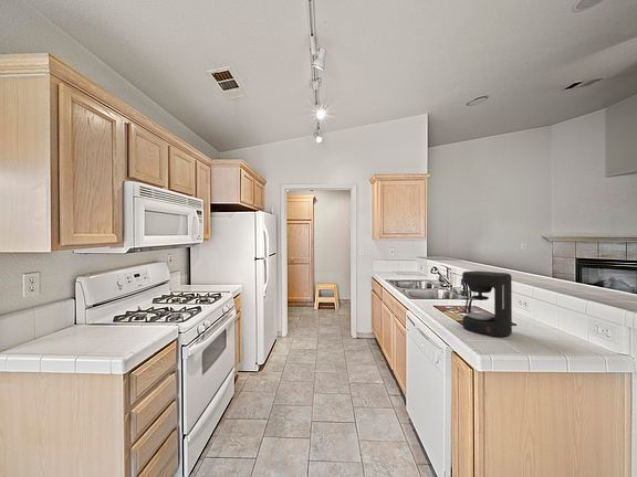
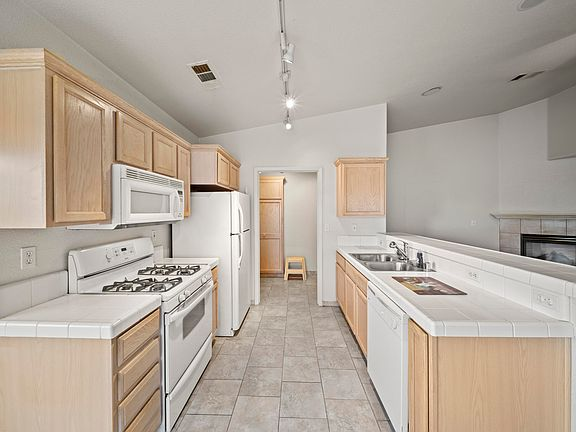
- coffee maker [461,271,513,338]
